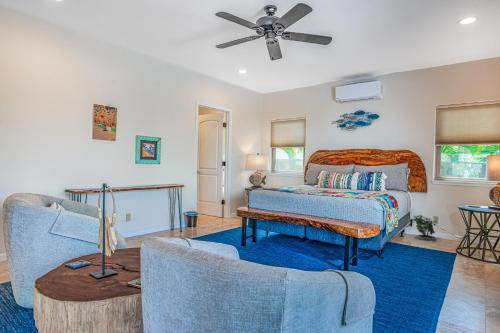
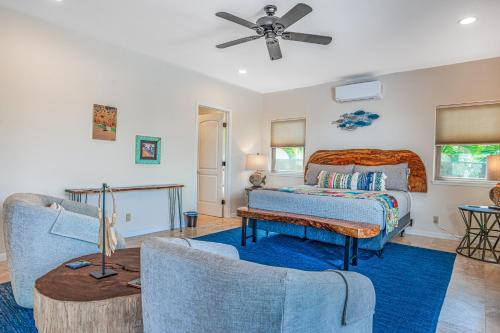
- potted plant [413,214,437,243]
